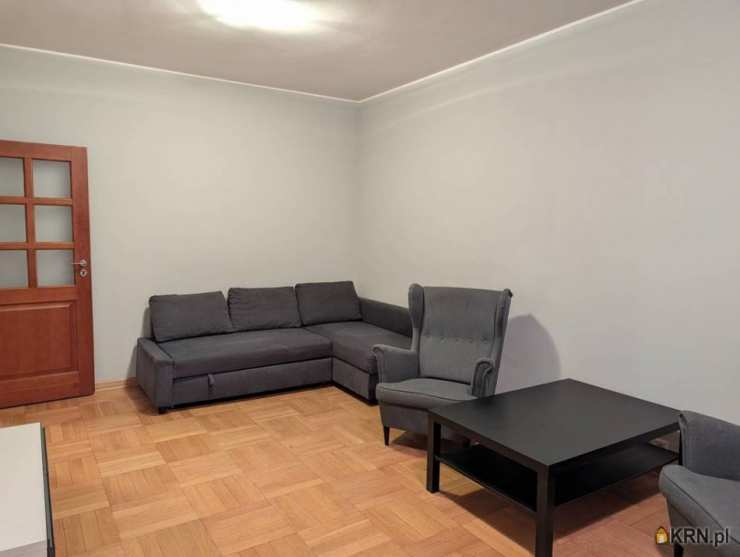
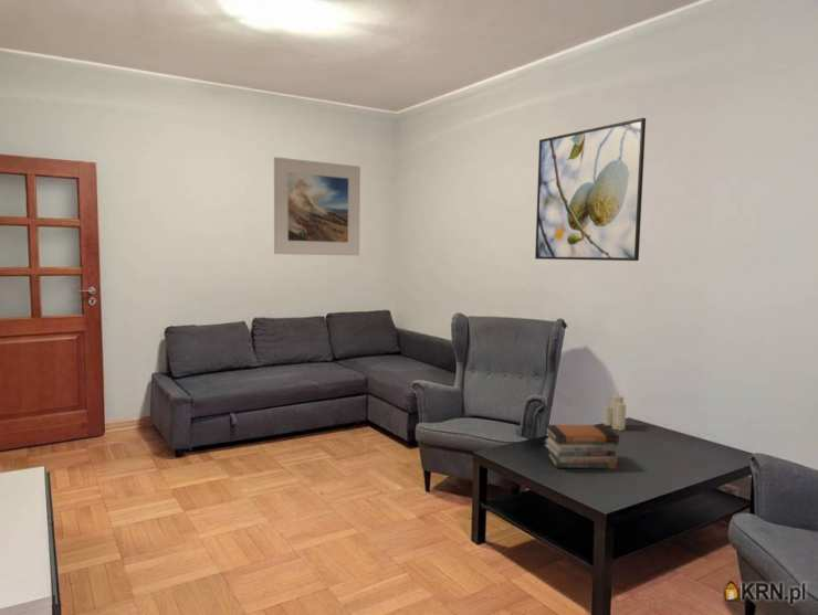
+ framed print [534,117,647,262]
+ book stack [544,424,620,470]
+ candle [602,391,627,432]
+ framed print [273,156,361,256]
